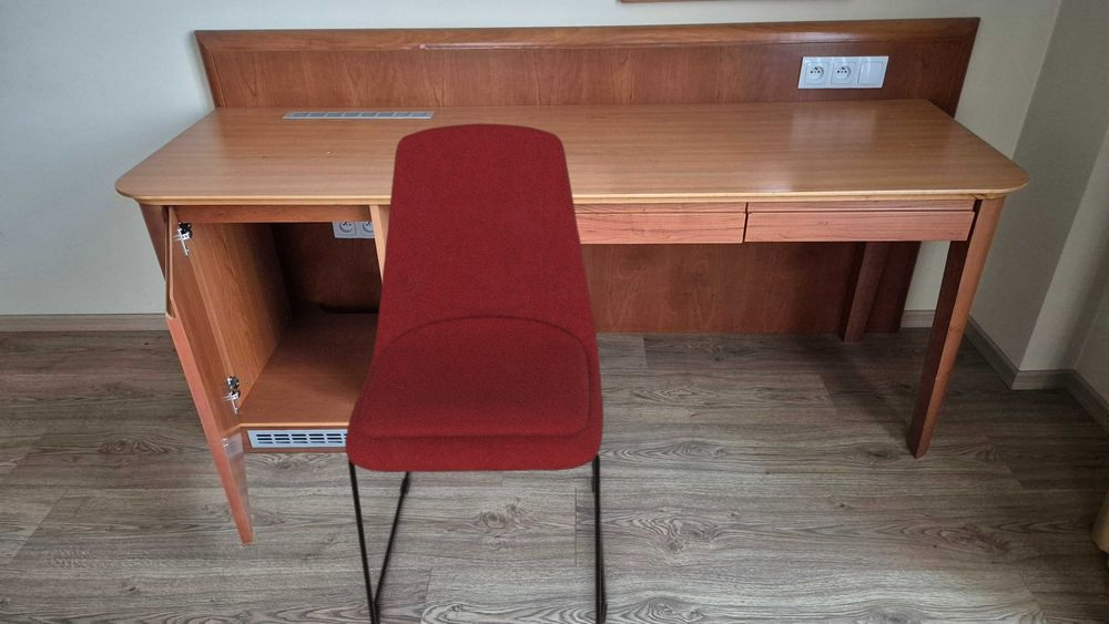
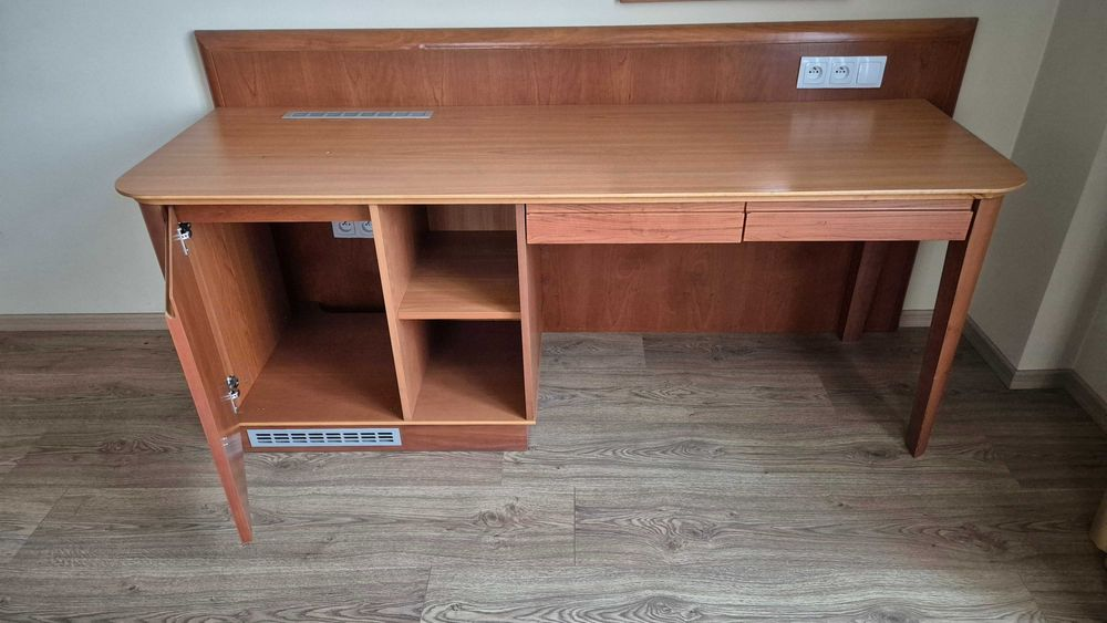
- chair [344,123,609,624]
